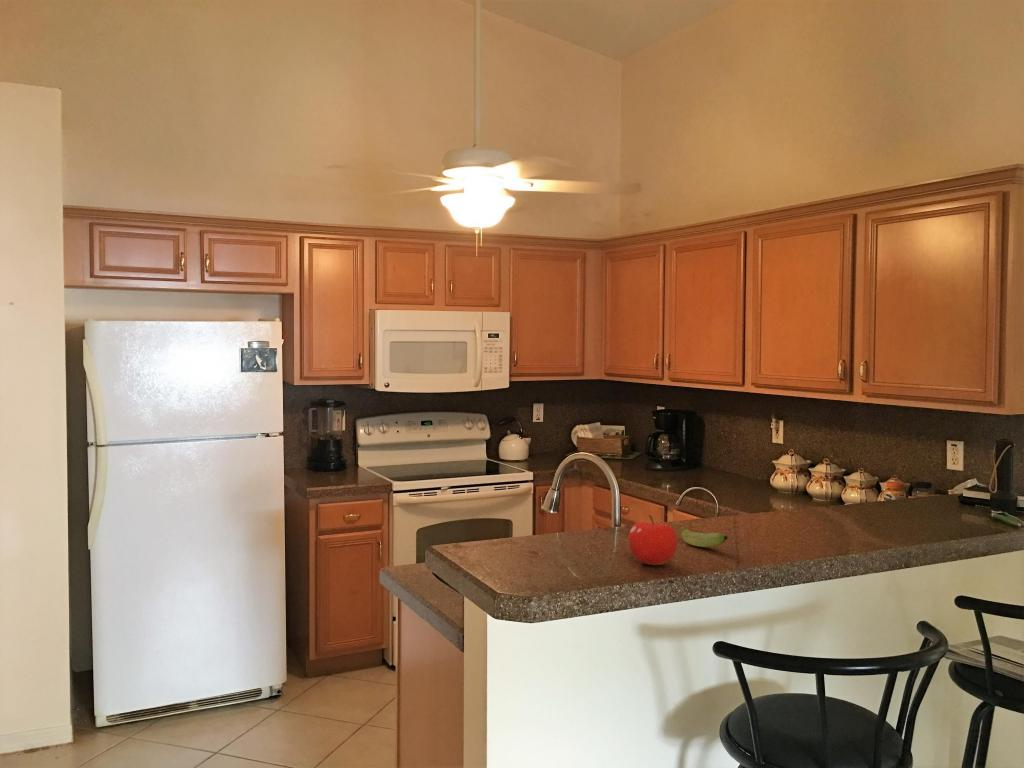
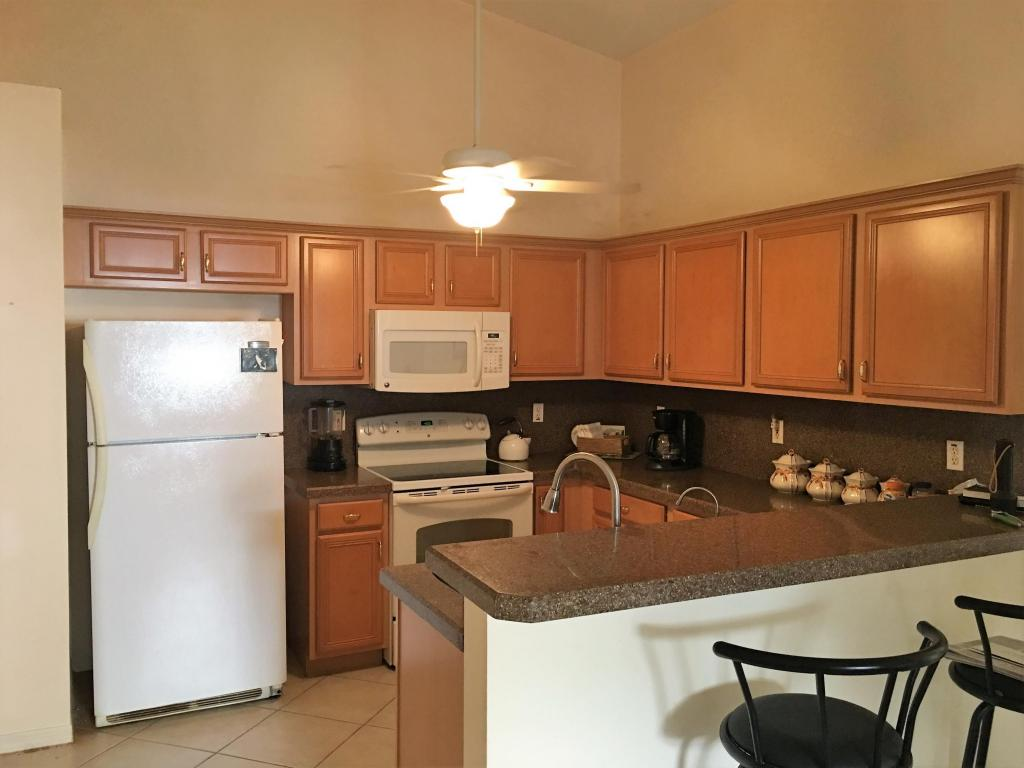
- banana [680,524,729,548]
- fruit [627,514,678,566]
